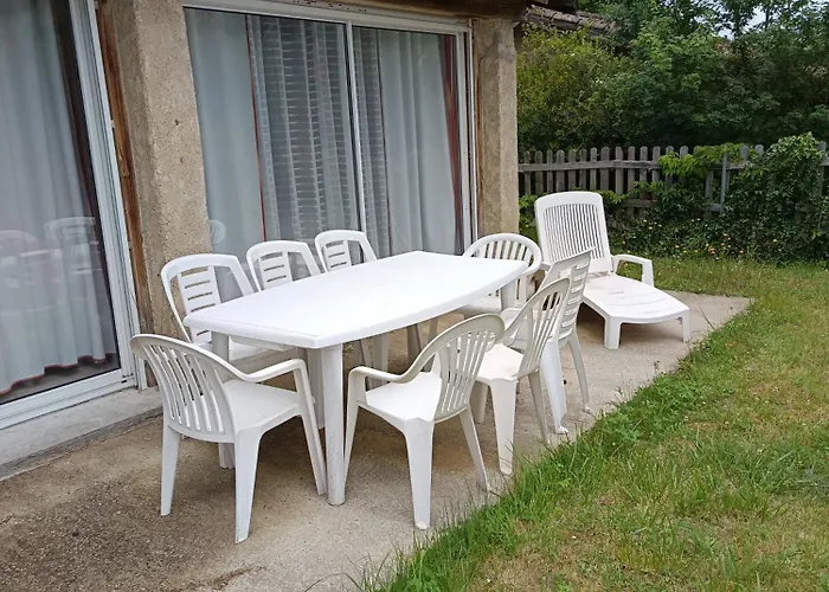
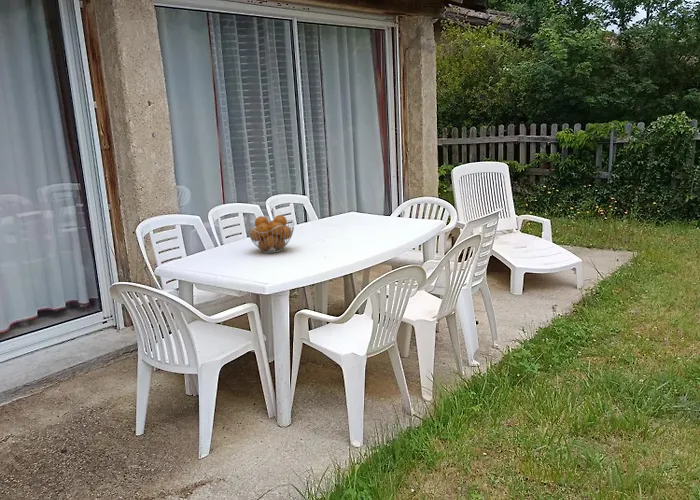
+ fruit basket [245,214,295,254]
